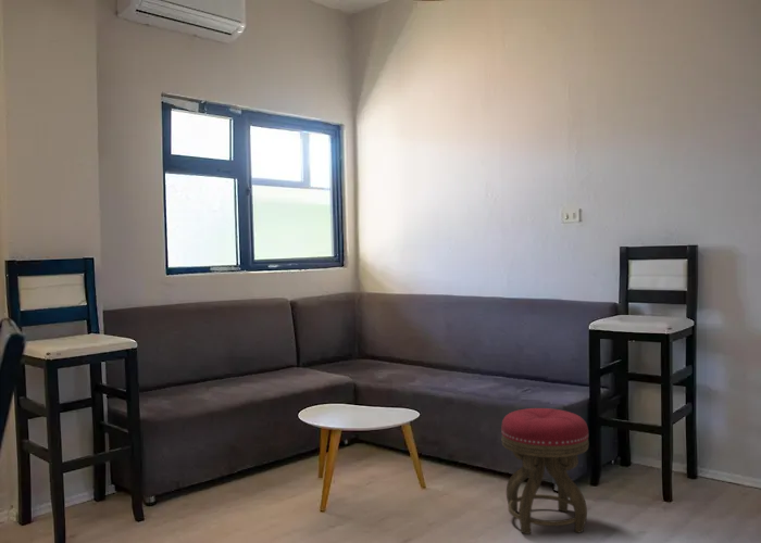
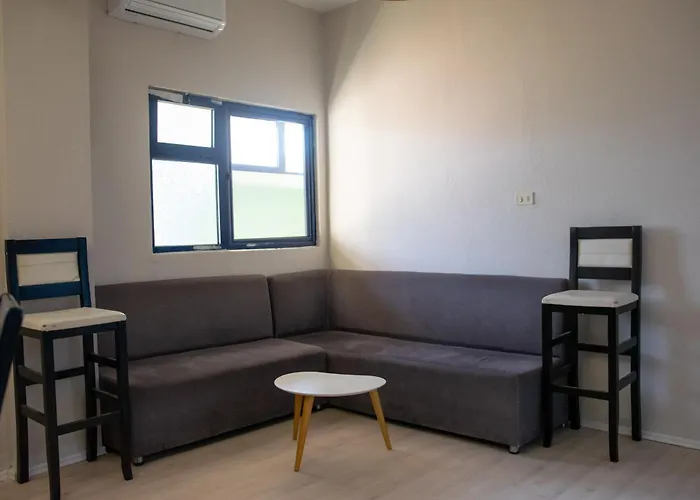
- stool [500,407,590,535]
